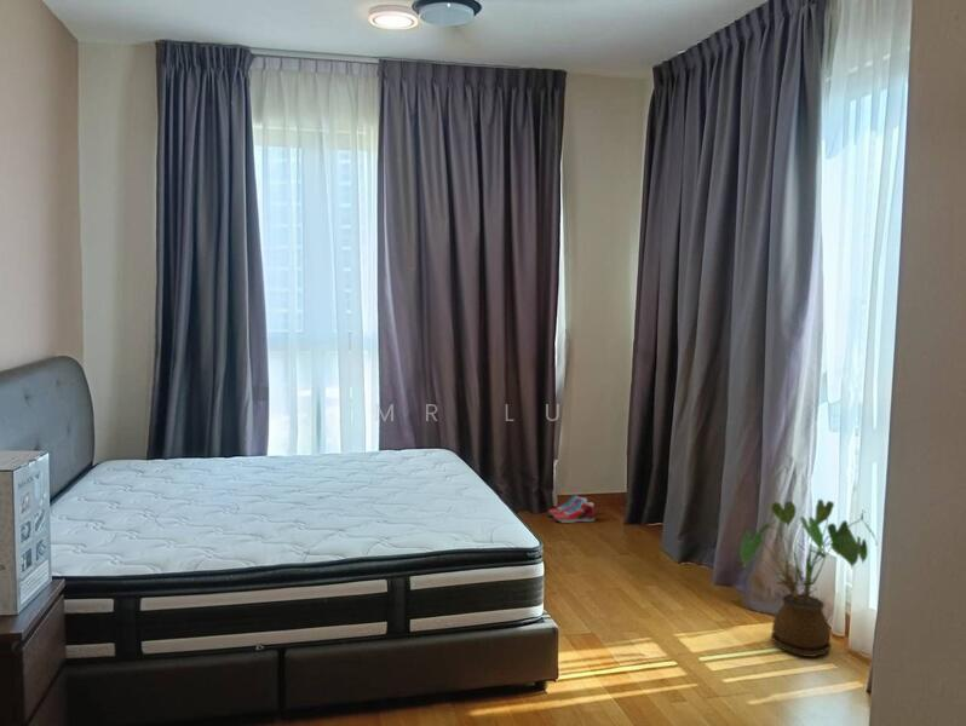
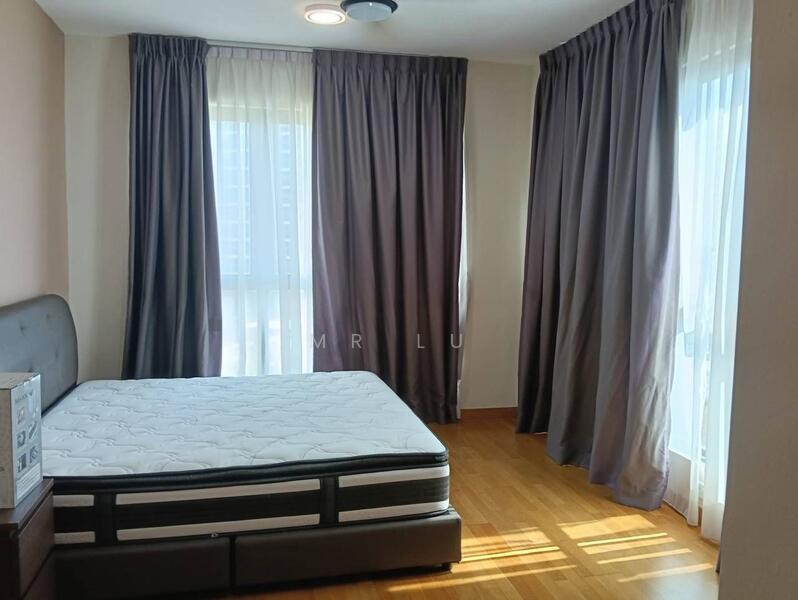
- house plant [738,499,878,658]
- shoe [546,494,597,524]
